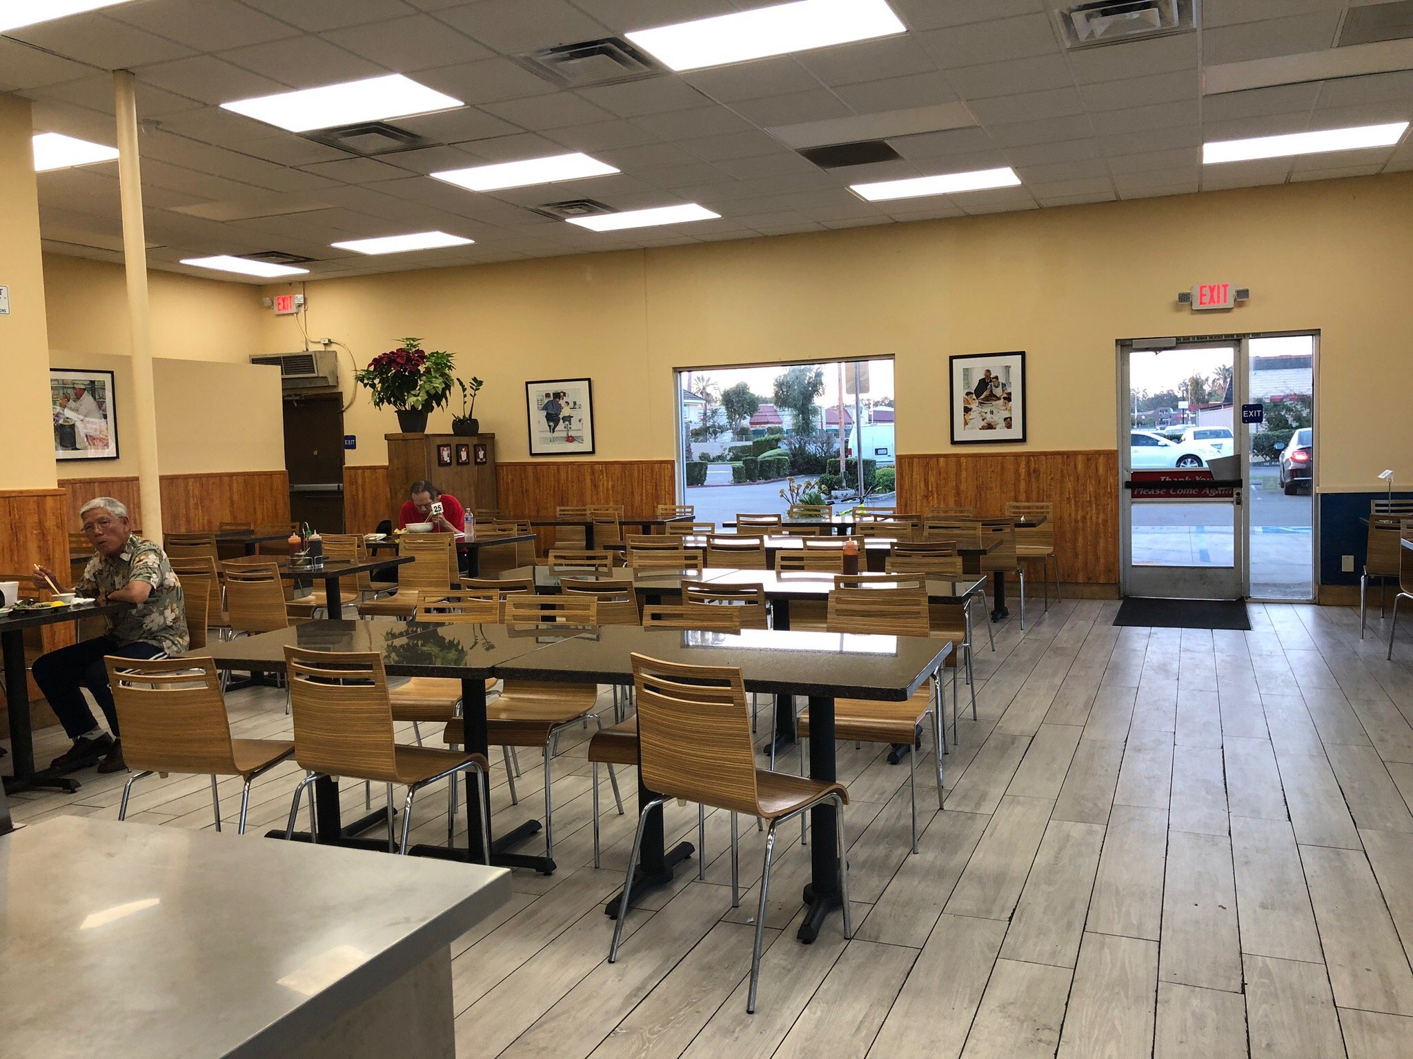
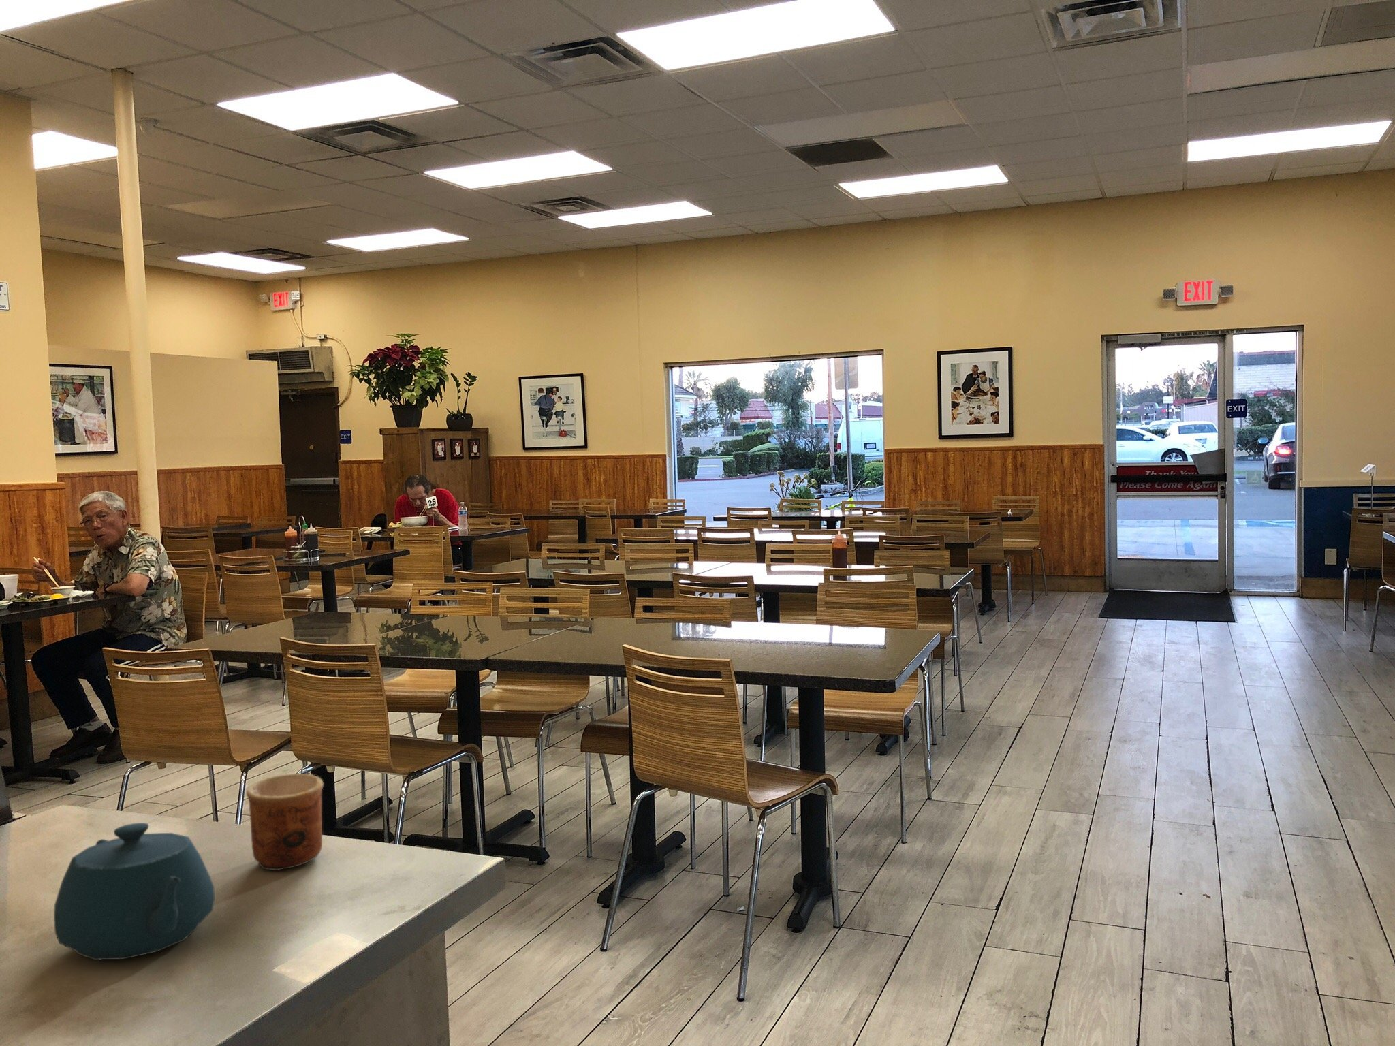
+ teapot [53,822,215,961]
+ cup [246,772,324,871]
